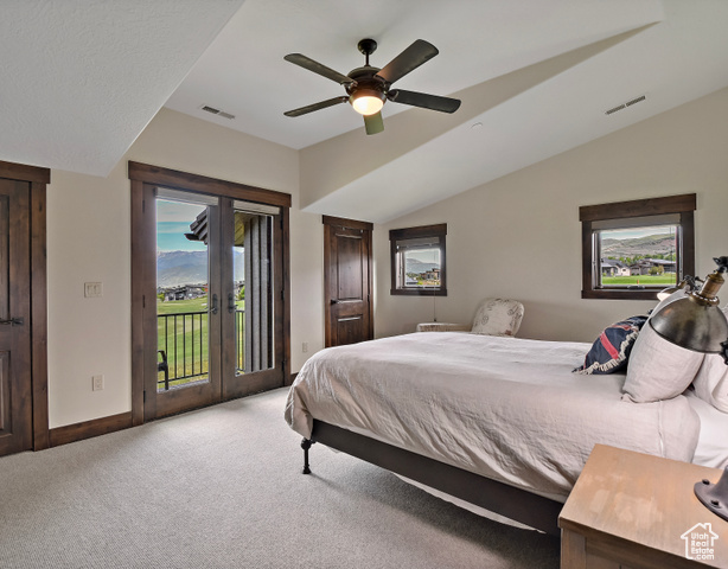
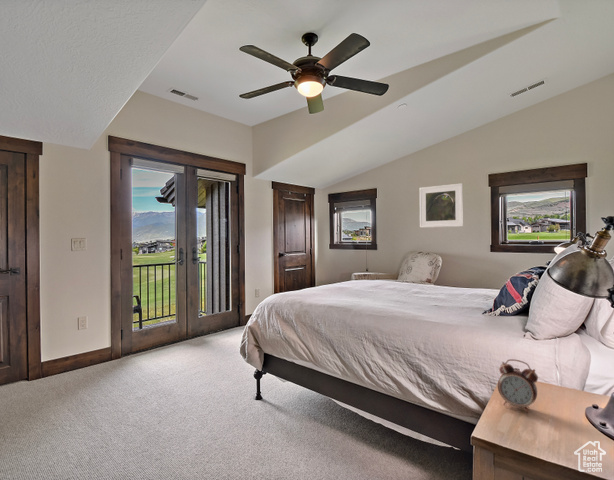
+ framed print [419,182,464,229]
+ alarm clock [497,358,539,413]
